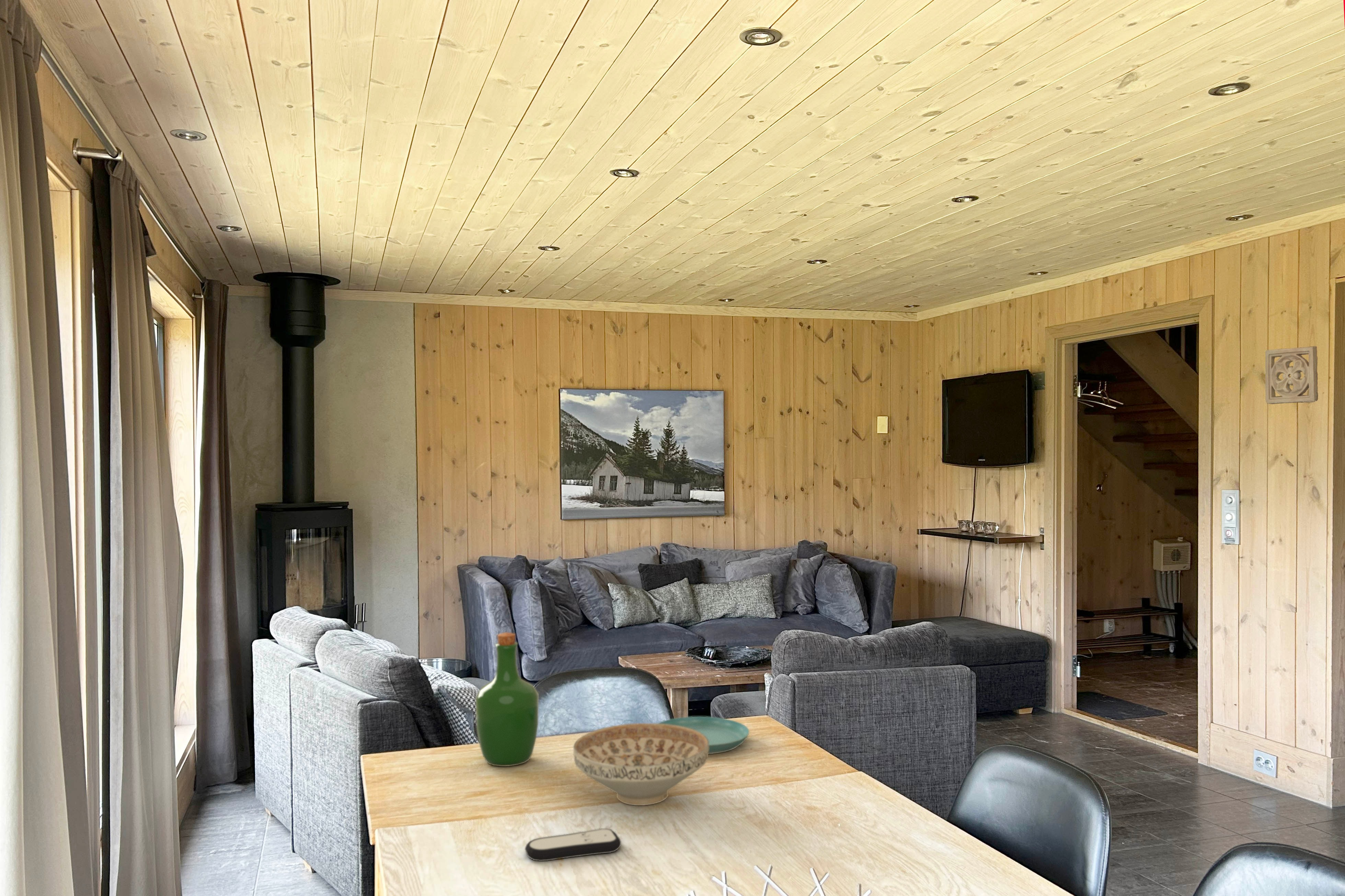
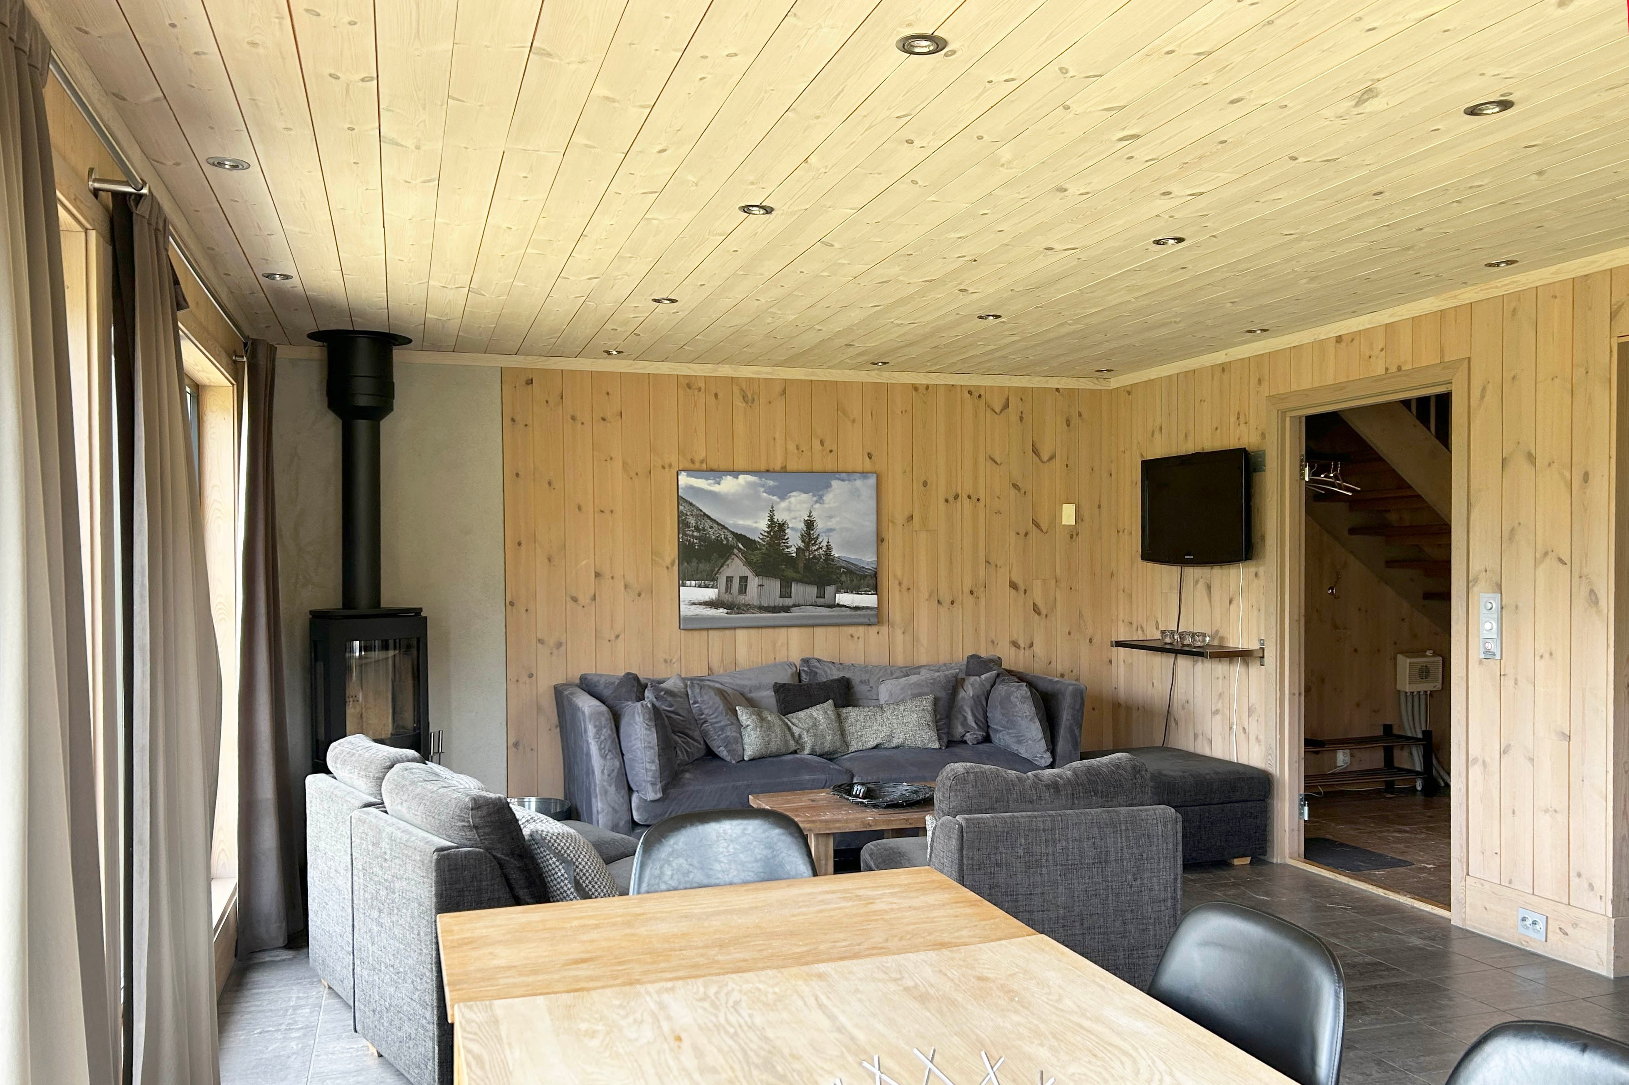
- decorative bowl [573,723,709,806]
- saucer [657,716,750,754]
- wall ornament [1265,346,1319,405]
- remote control [525,828,621,861]
- wine bottle [475,632,539,767]
